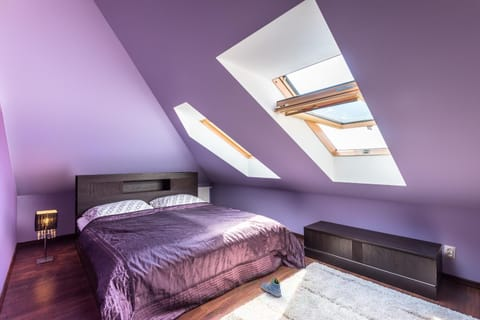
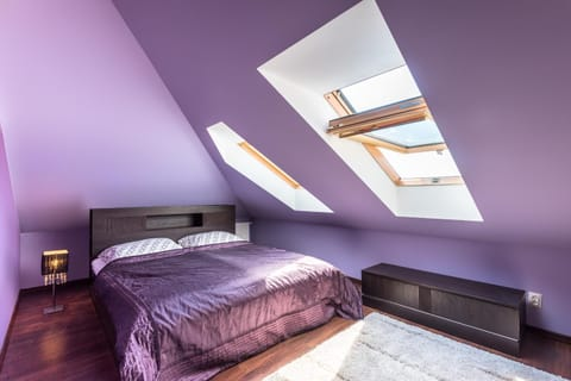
- sneaker [261,277,282,298]
